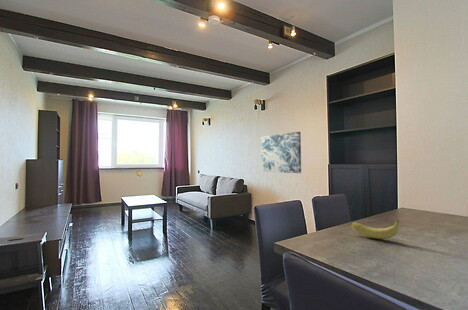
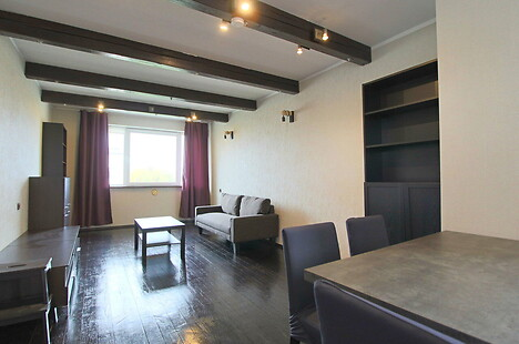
- wall art [260,131,302,174]
- fruit [350,219,400,240]
